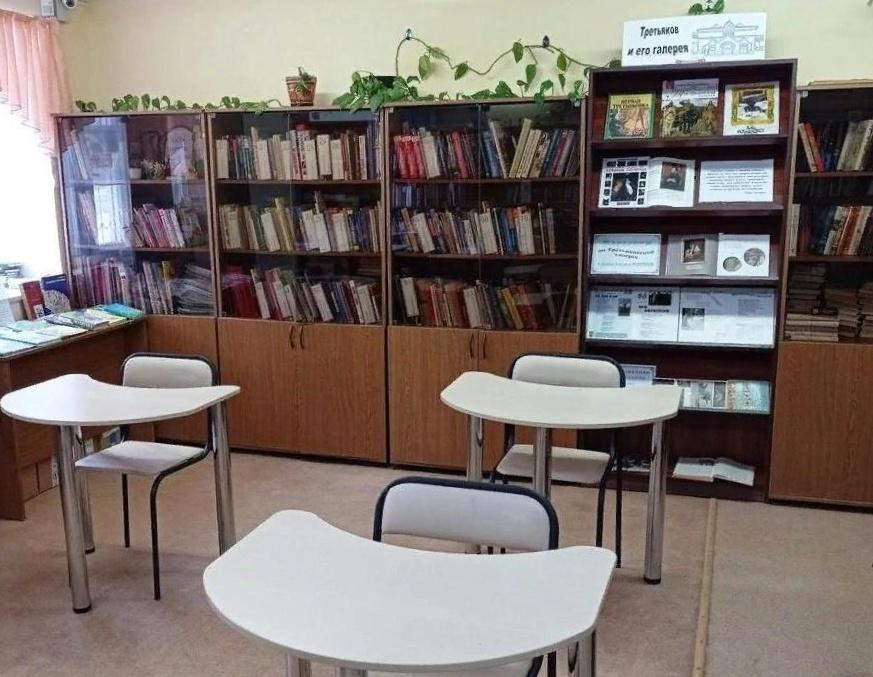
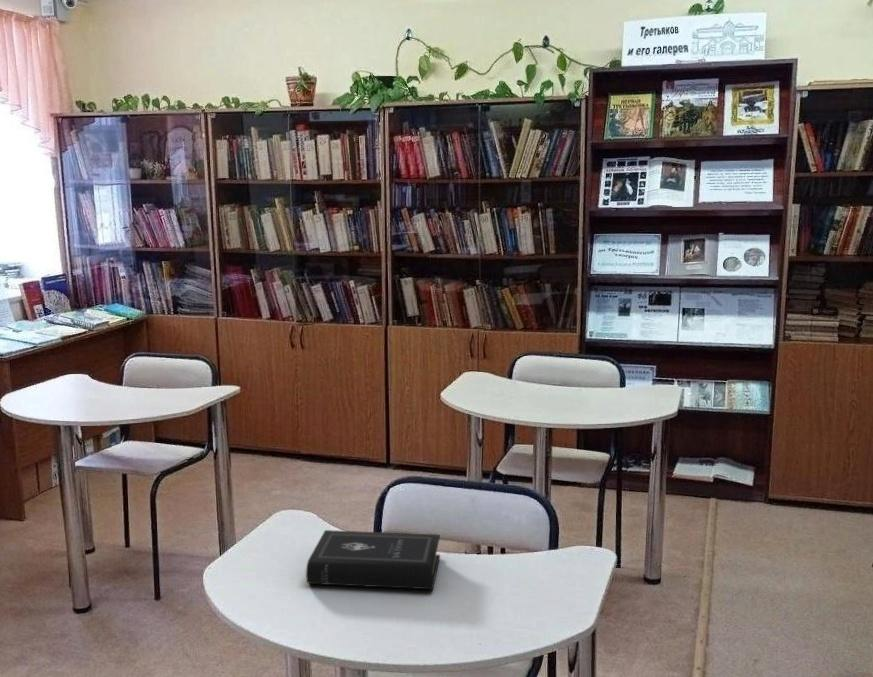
+ book [305,529,441,590]
